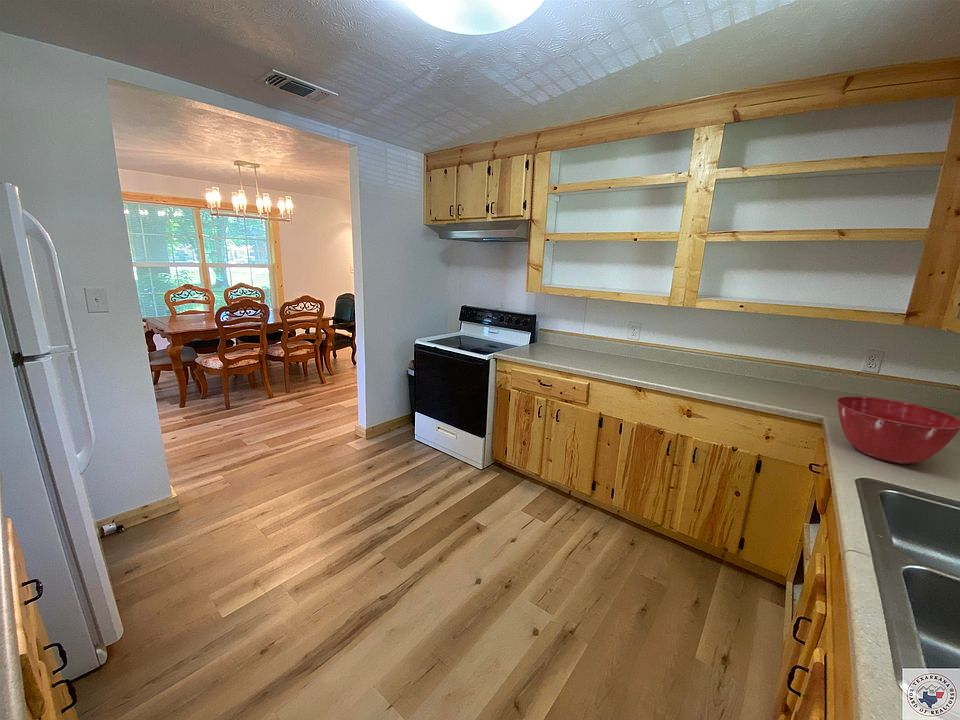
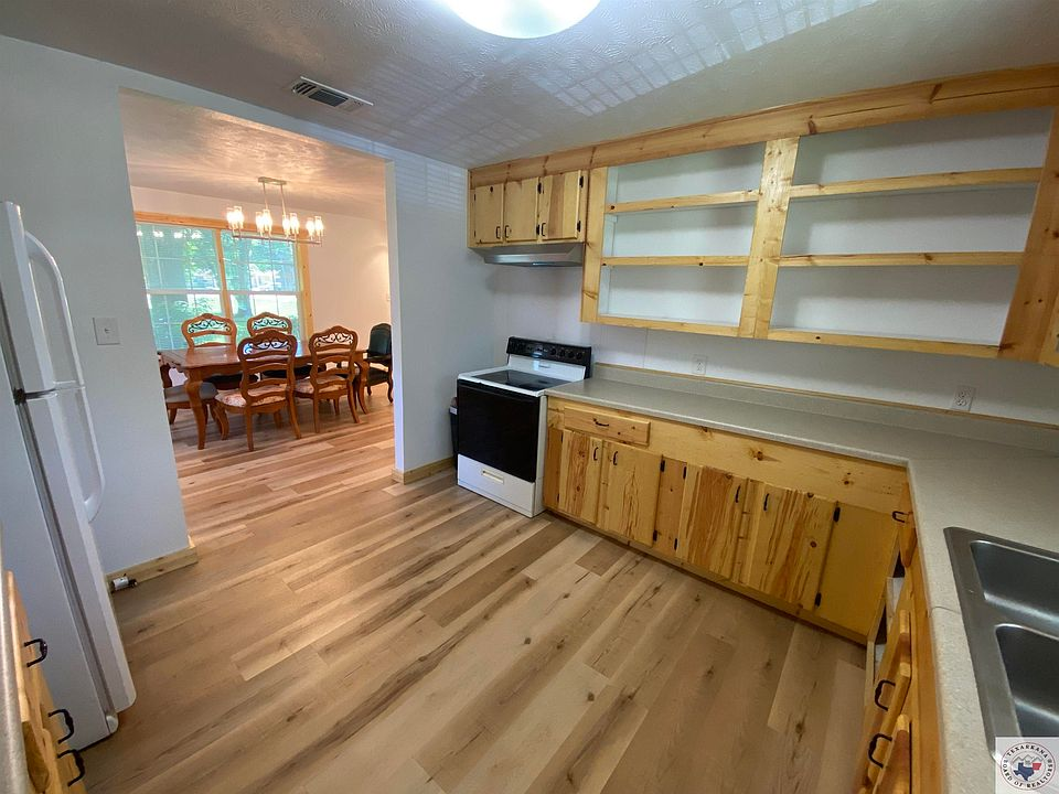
- mixing bowl [836,395,960,465]
